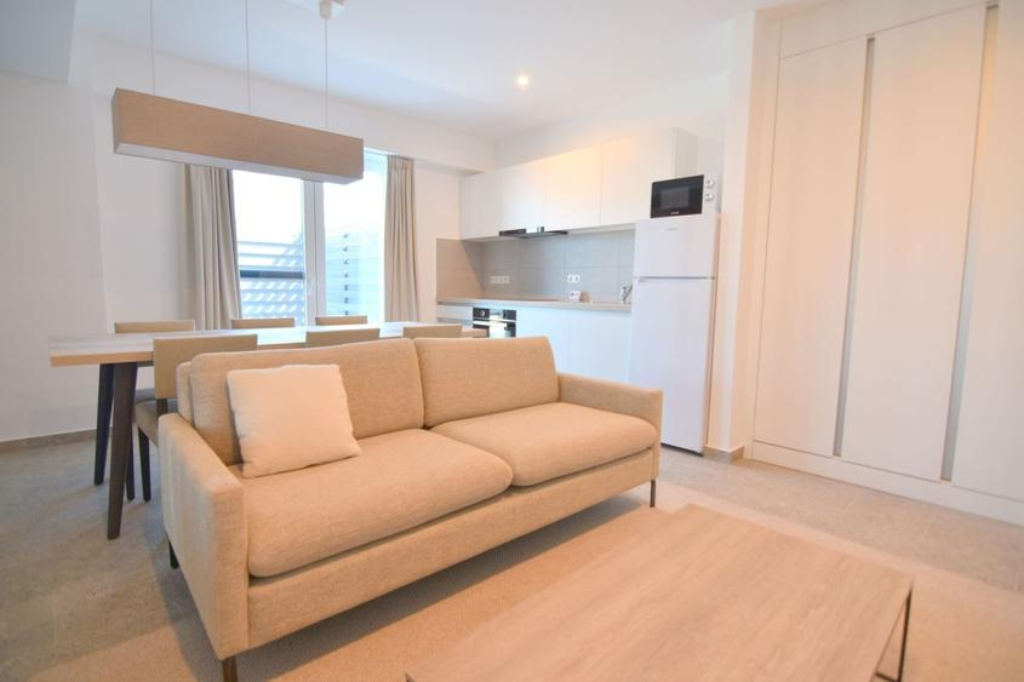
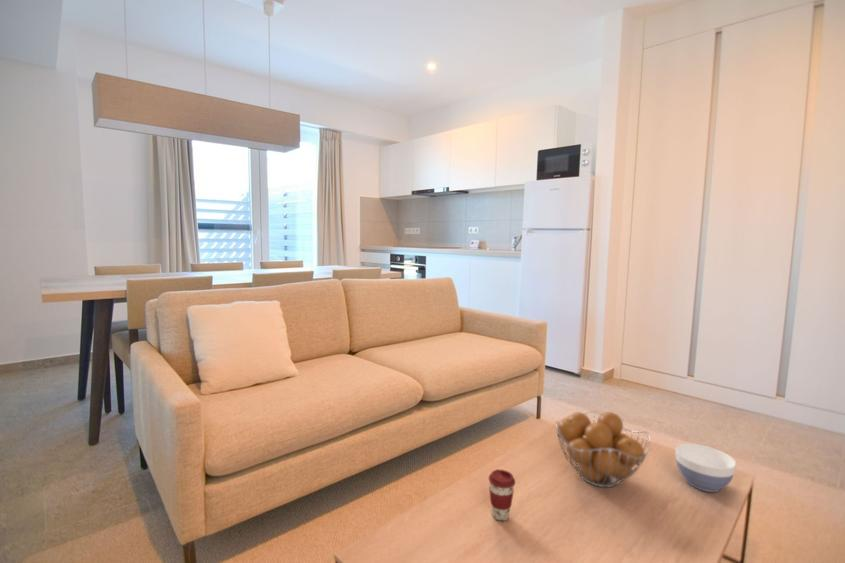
+ bowl [675,443,737,493]
+ coffee cup [488,469,516,522]
+ fruit basket [555,410,652,488]
